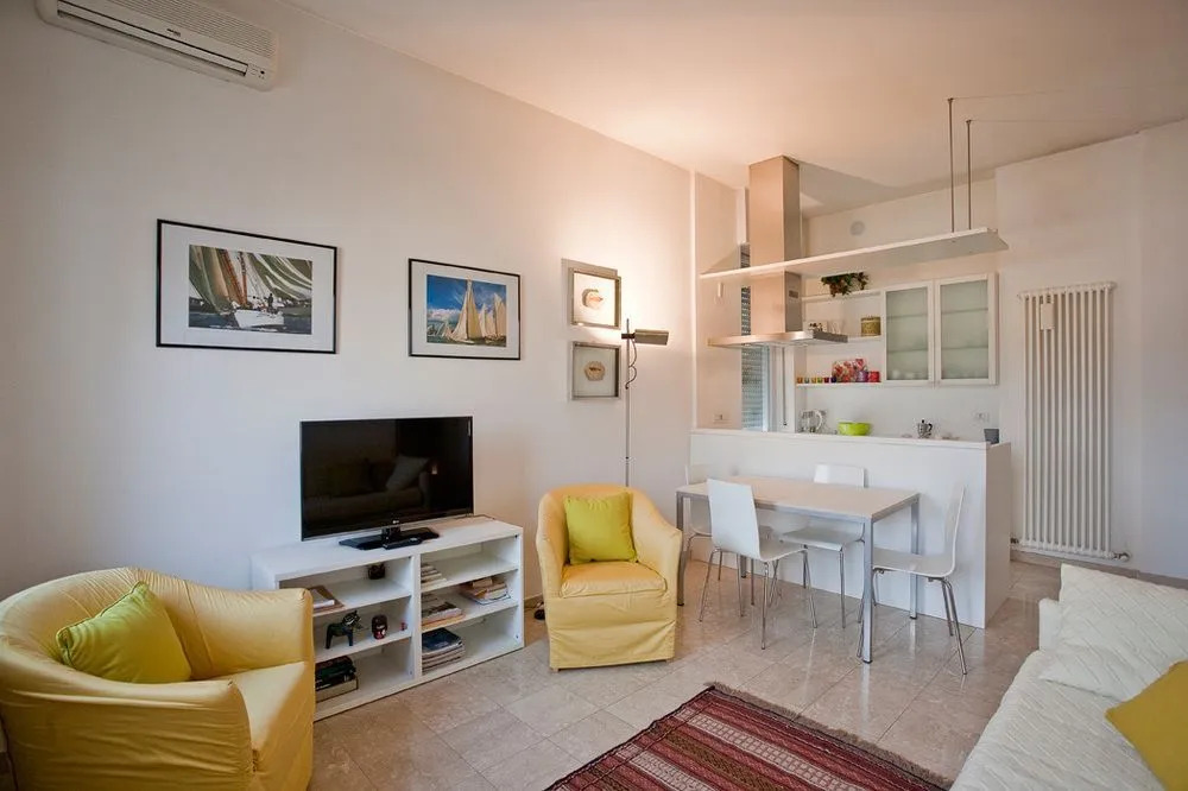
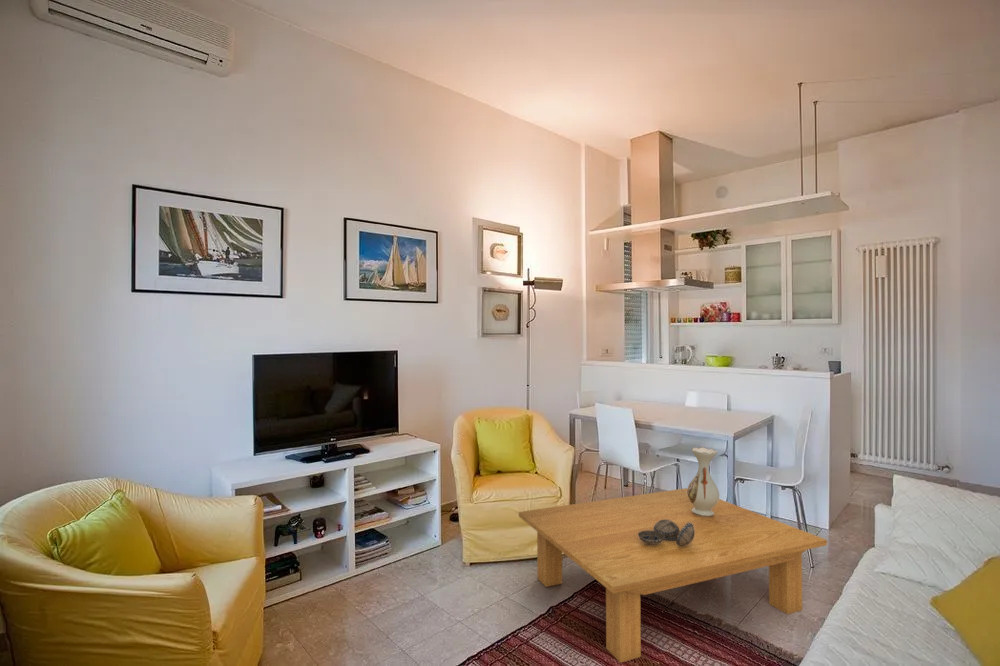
+ coffee table [518,487,828,664]
+ vase [687,446,720,517]
+ decorative bowl [638,519,695,546]
